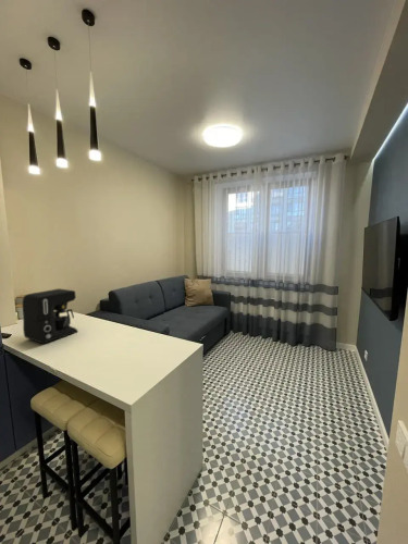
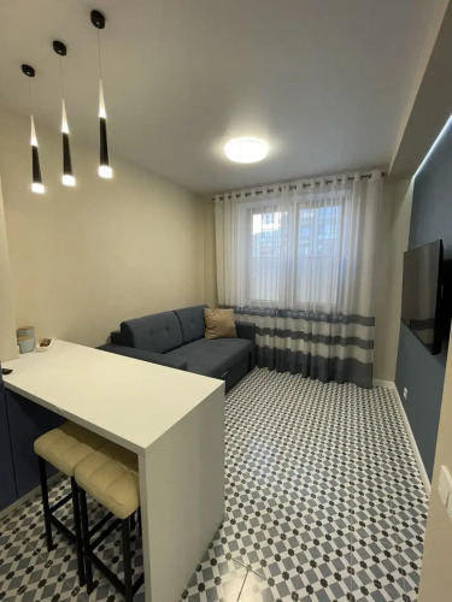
- coffee maker [22,287,78,345]
